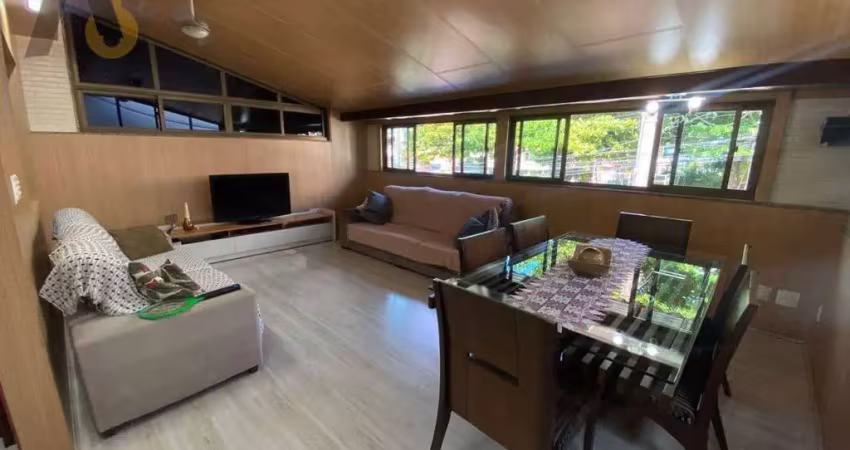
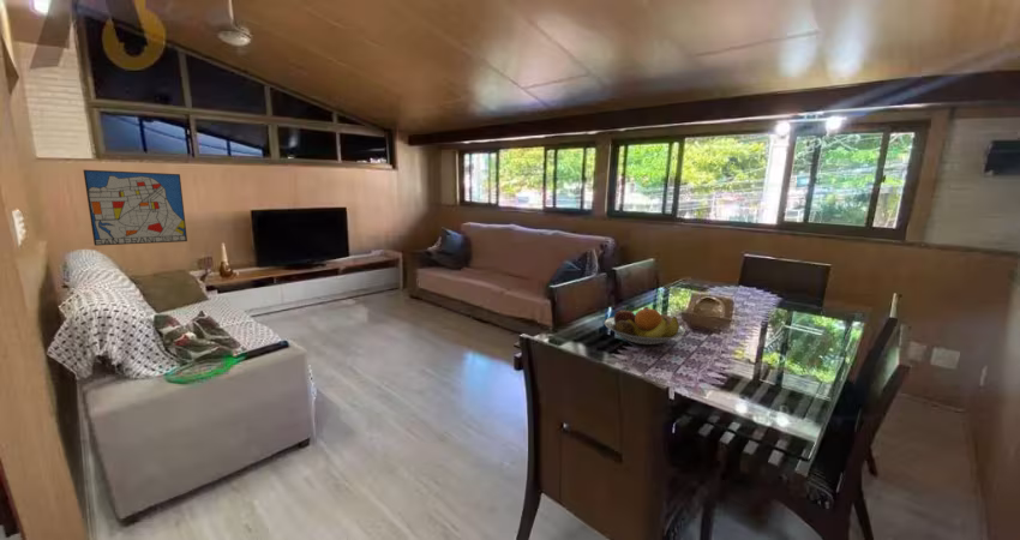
+ fruit bowl [604,306,686,346]
+ wall art [82,168,188,247]
